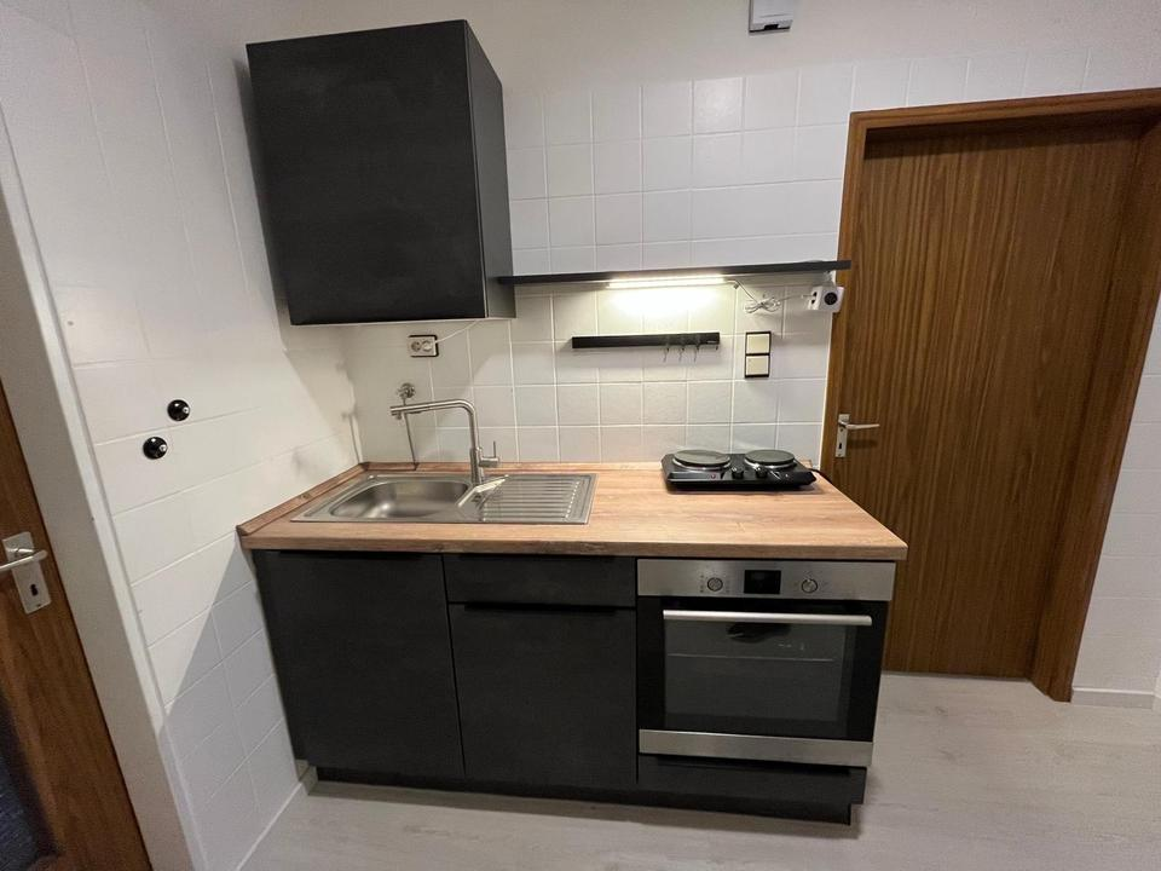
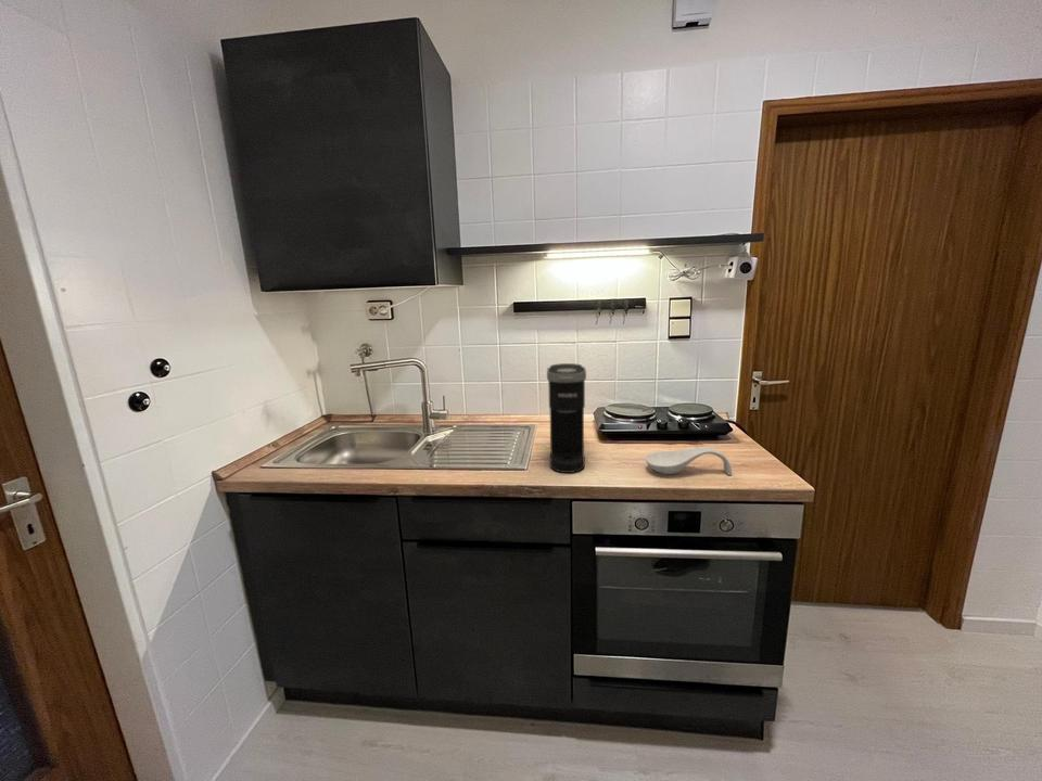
+ coffee maker [546,362,587,474]
+ spoon rest [644,446,733,476]
